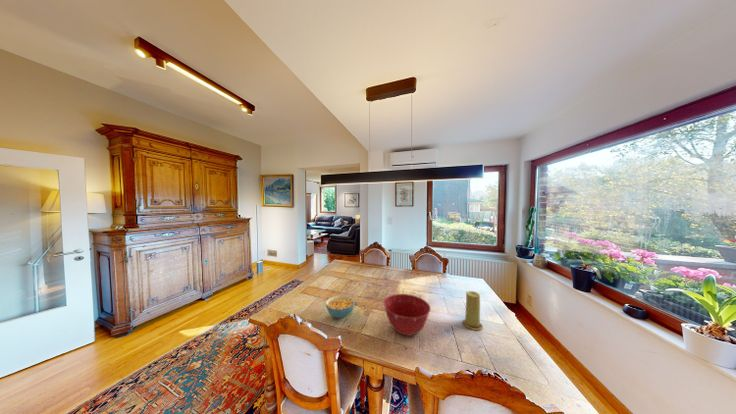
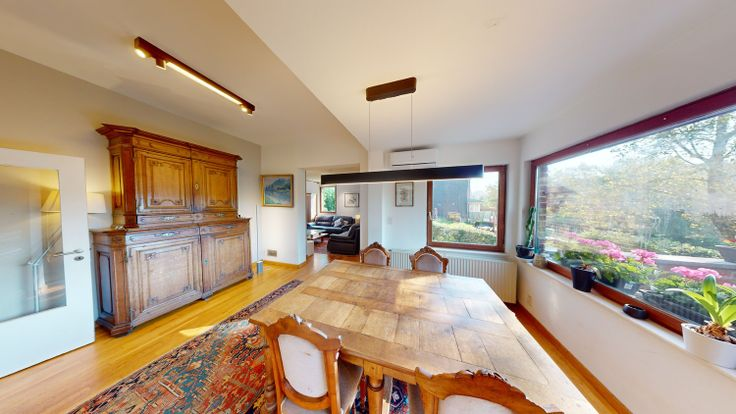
- mixing bowl [383,293,431,337]
- candle [462,290,484,331]
- cereal bowl [325,294,356,319]
